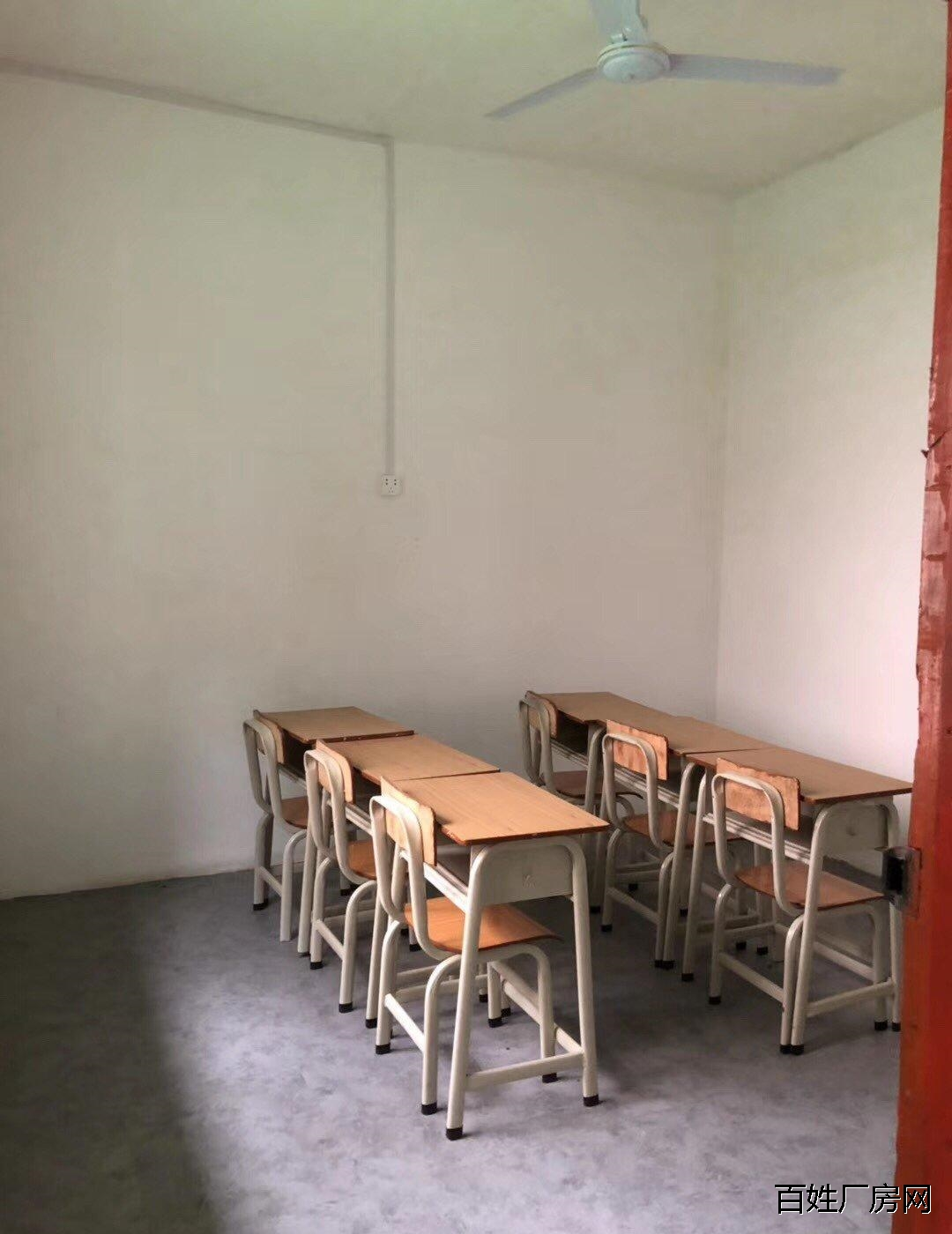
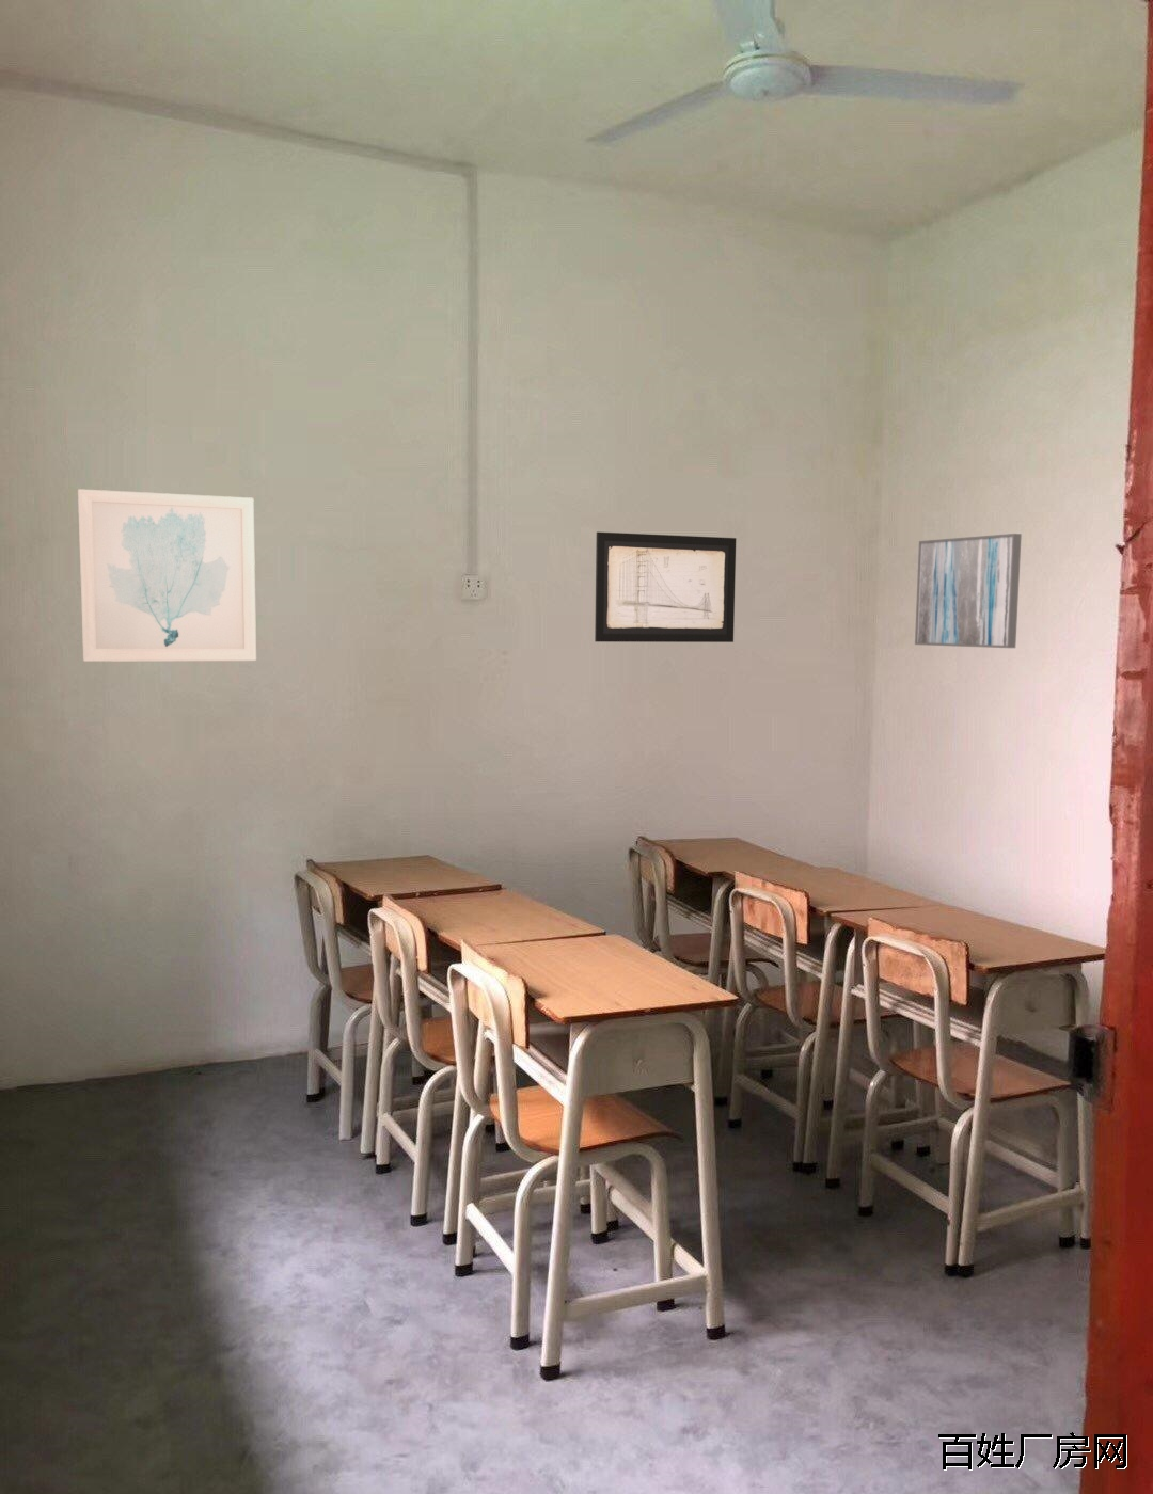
+ wall art [914,533,1022,649]
+ wall art [76,488,257,662]
+ wall art [593,530,736,644]
